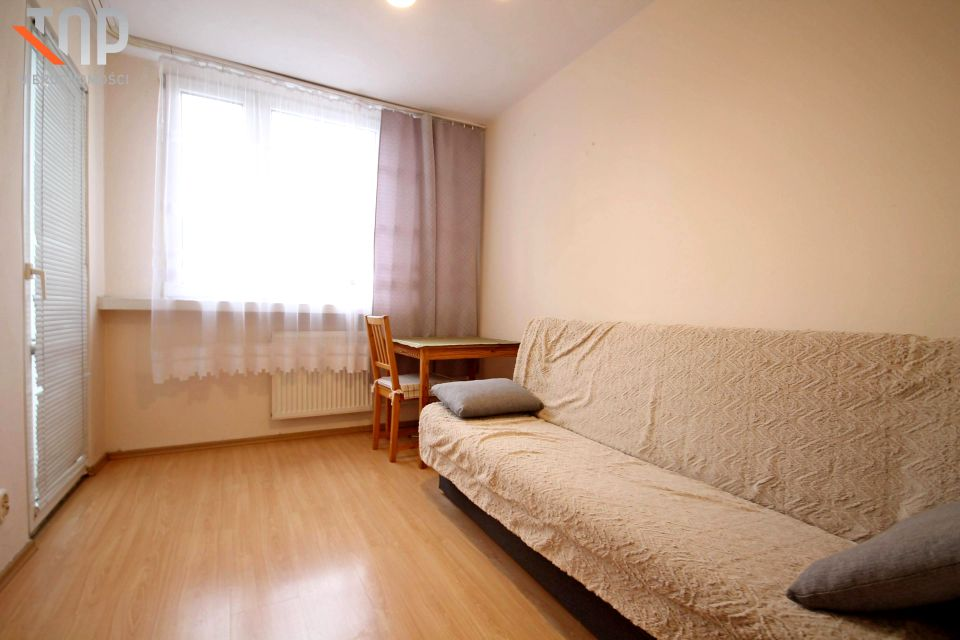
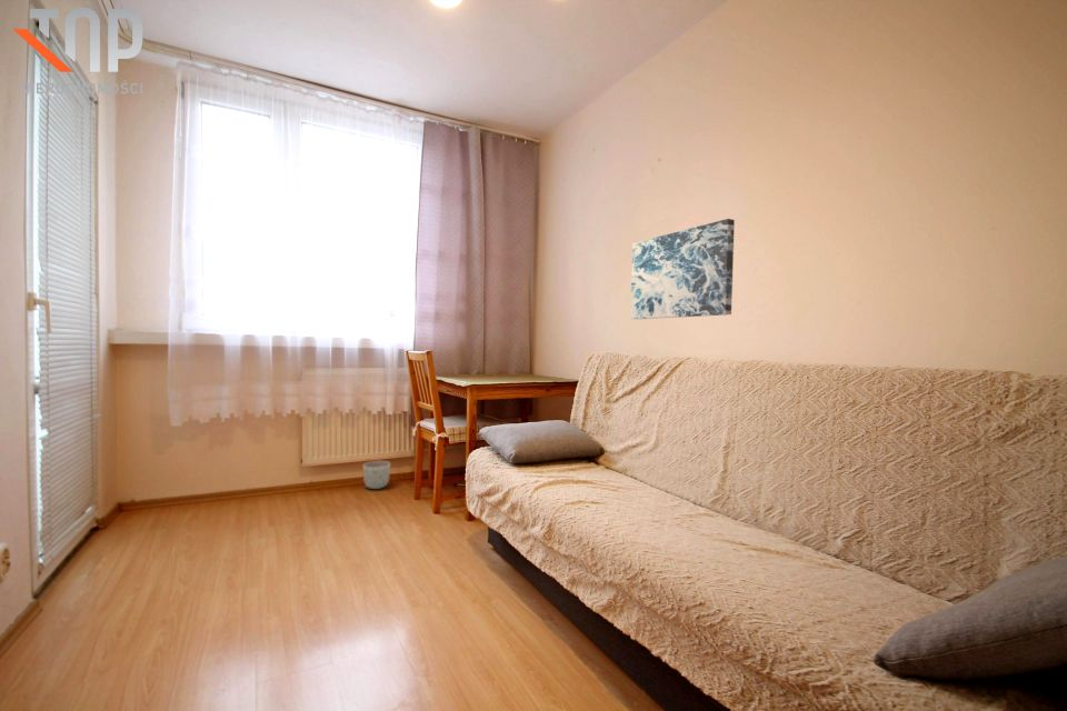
+ wall art [629,218,736,320]
+ planter [362,460,391,490]
